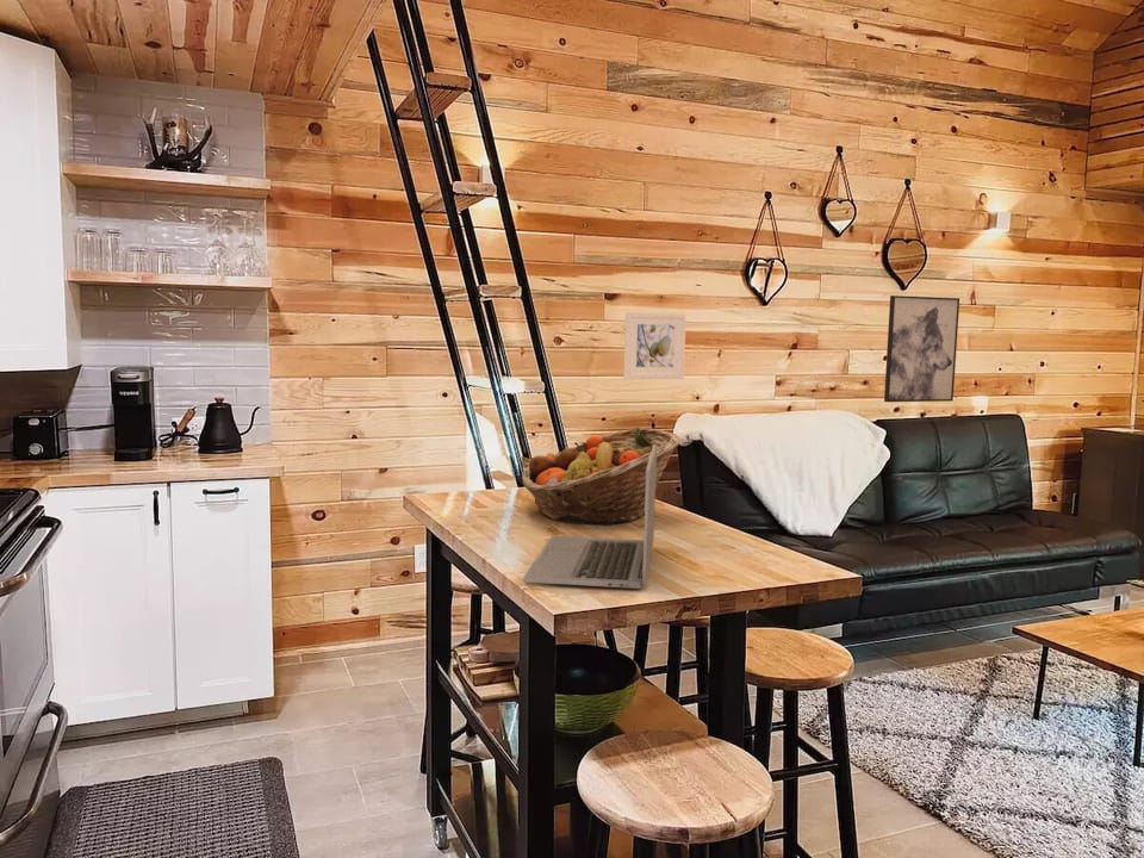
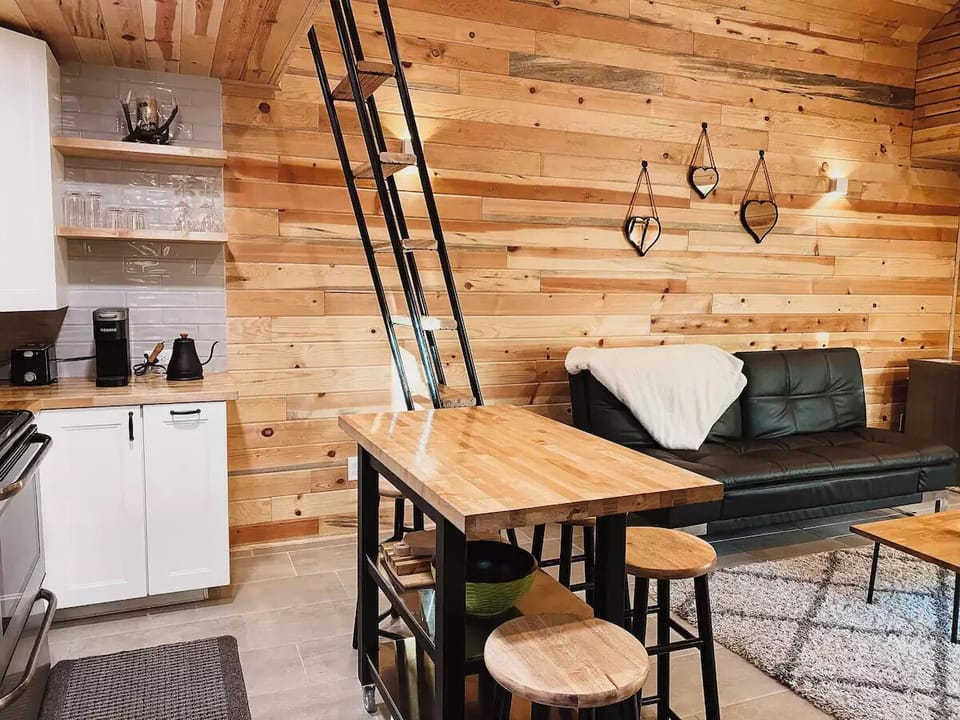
- fruit basket [521,427,682,527]
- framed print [622,311,688,380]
- wall art [883,294,960,403]
- laptop [523,444,657,590]
